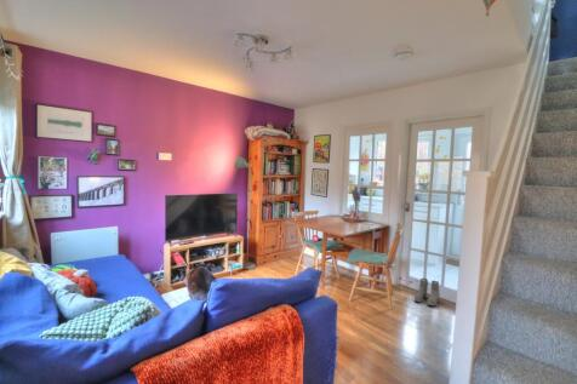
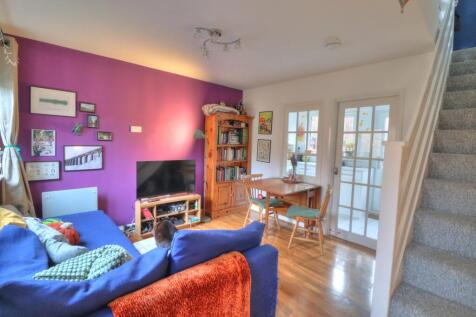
- boots [413,277,441,308]
